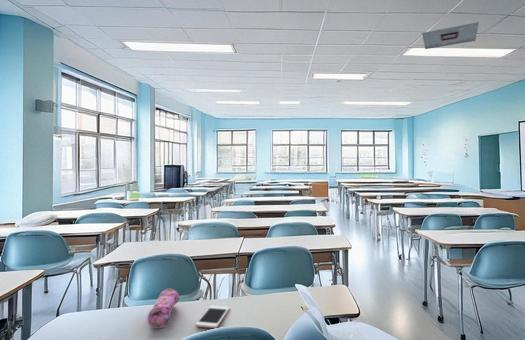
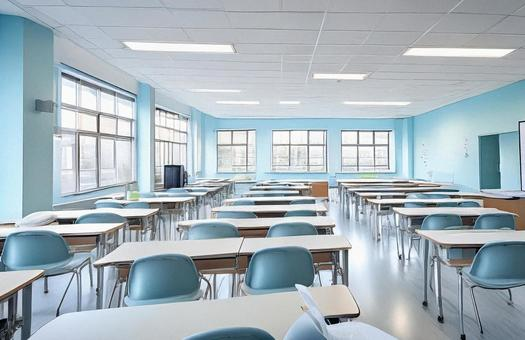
- ceiling vent [421,21,480,50]
- cell phone [195,305,231,329]
- pencil case [146,287,180,329]
